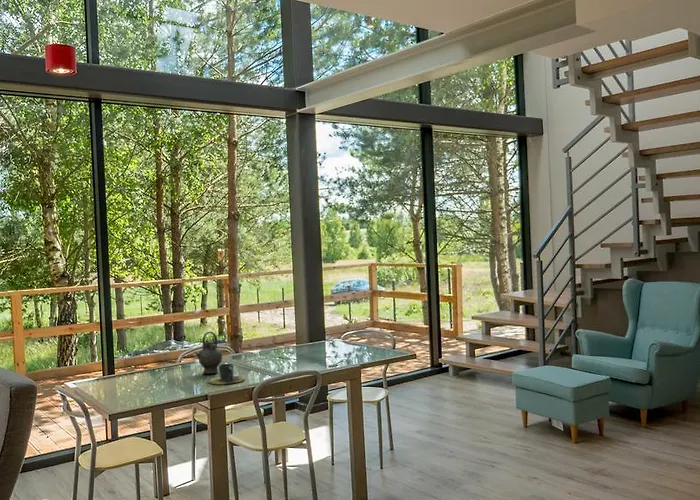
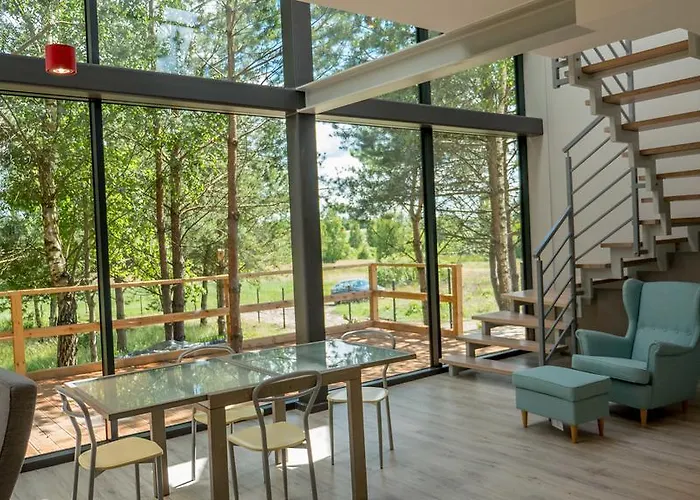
- teapot [193,331,223,375]
- cup [207,363,246,385]
